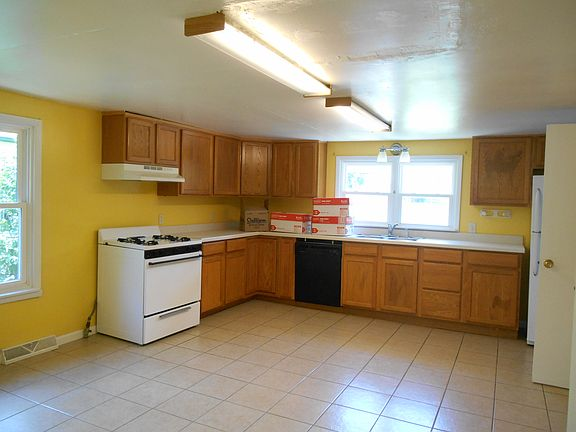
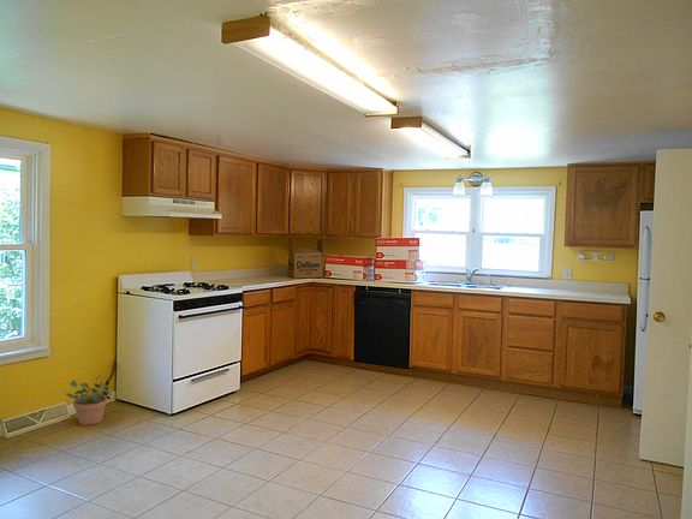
+ potted plant [65,374,113,426]
